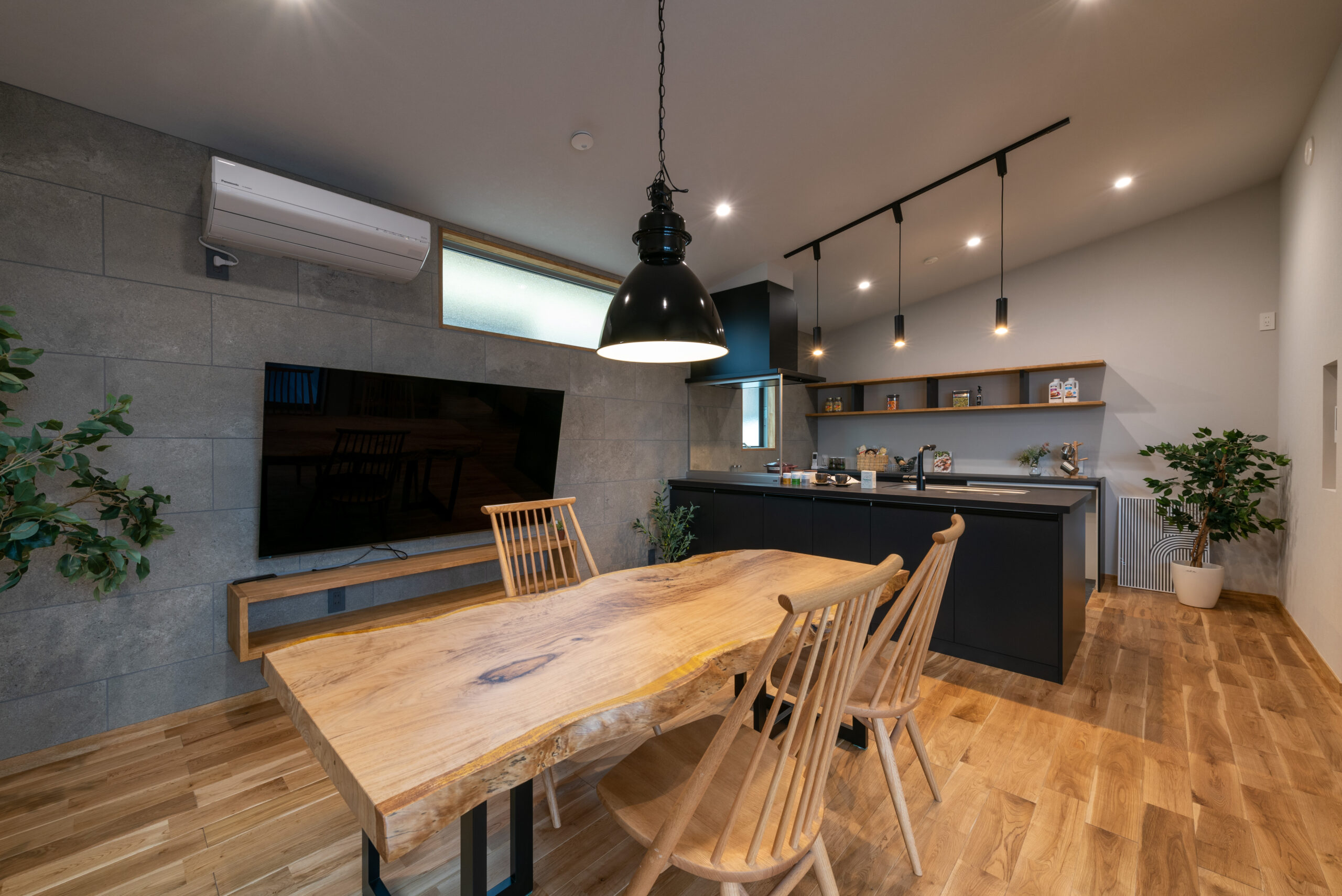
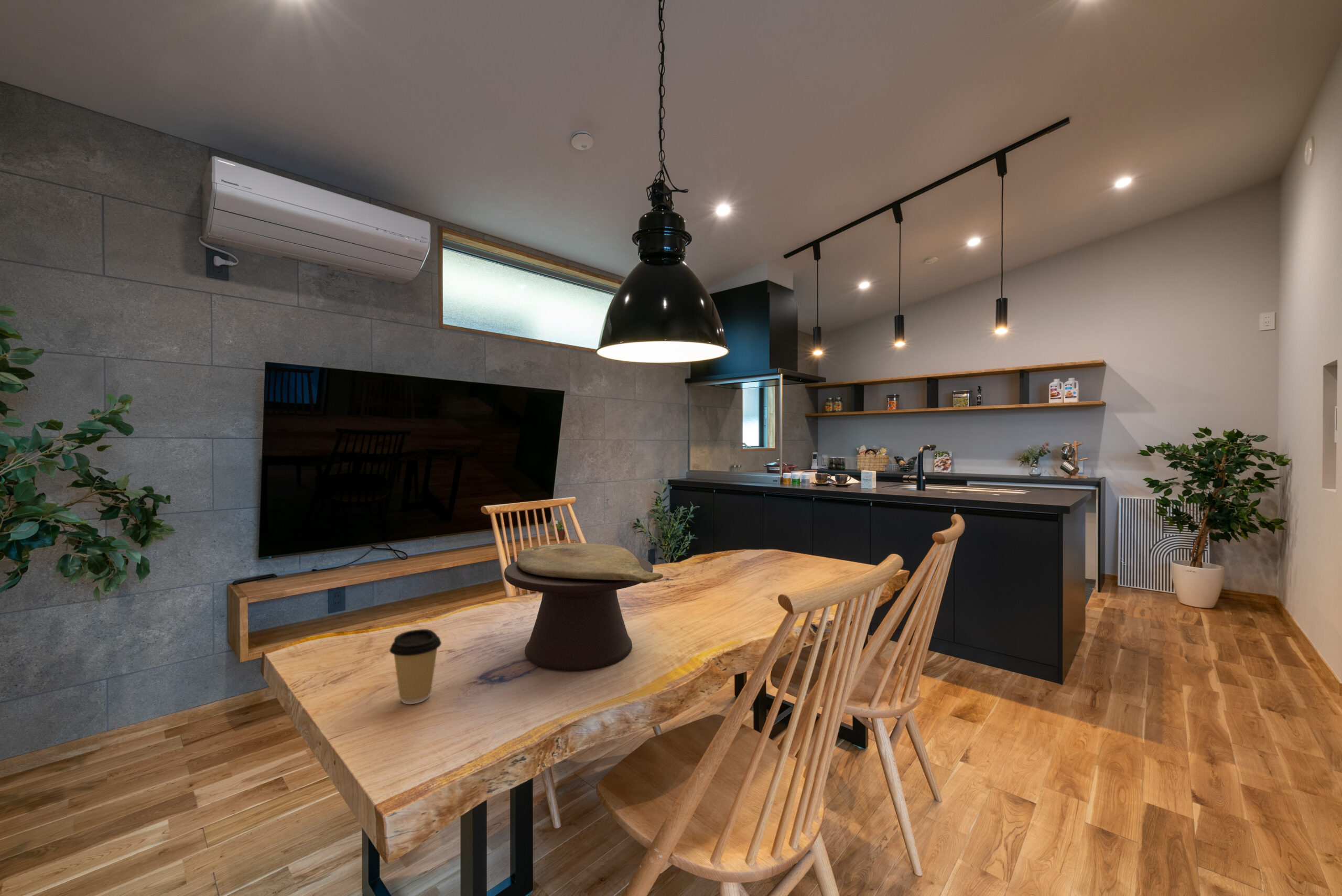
+ decorative bowl [504,543,663,672]
+ coffee cup [389,629,442,705]
